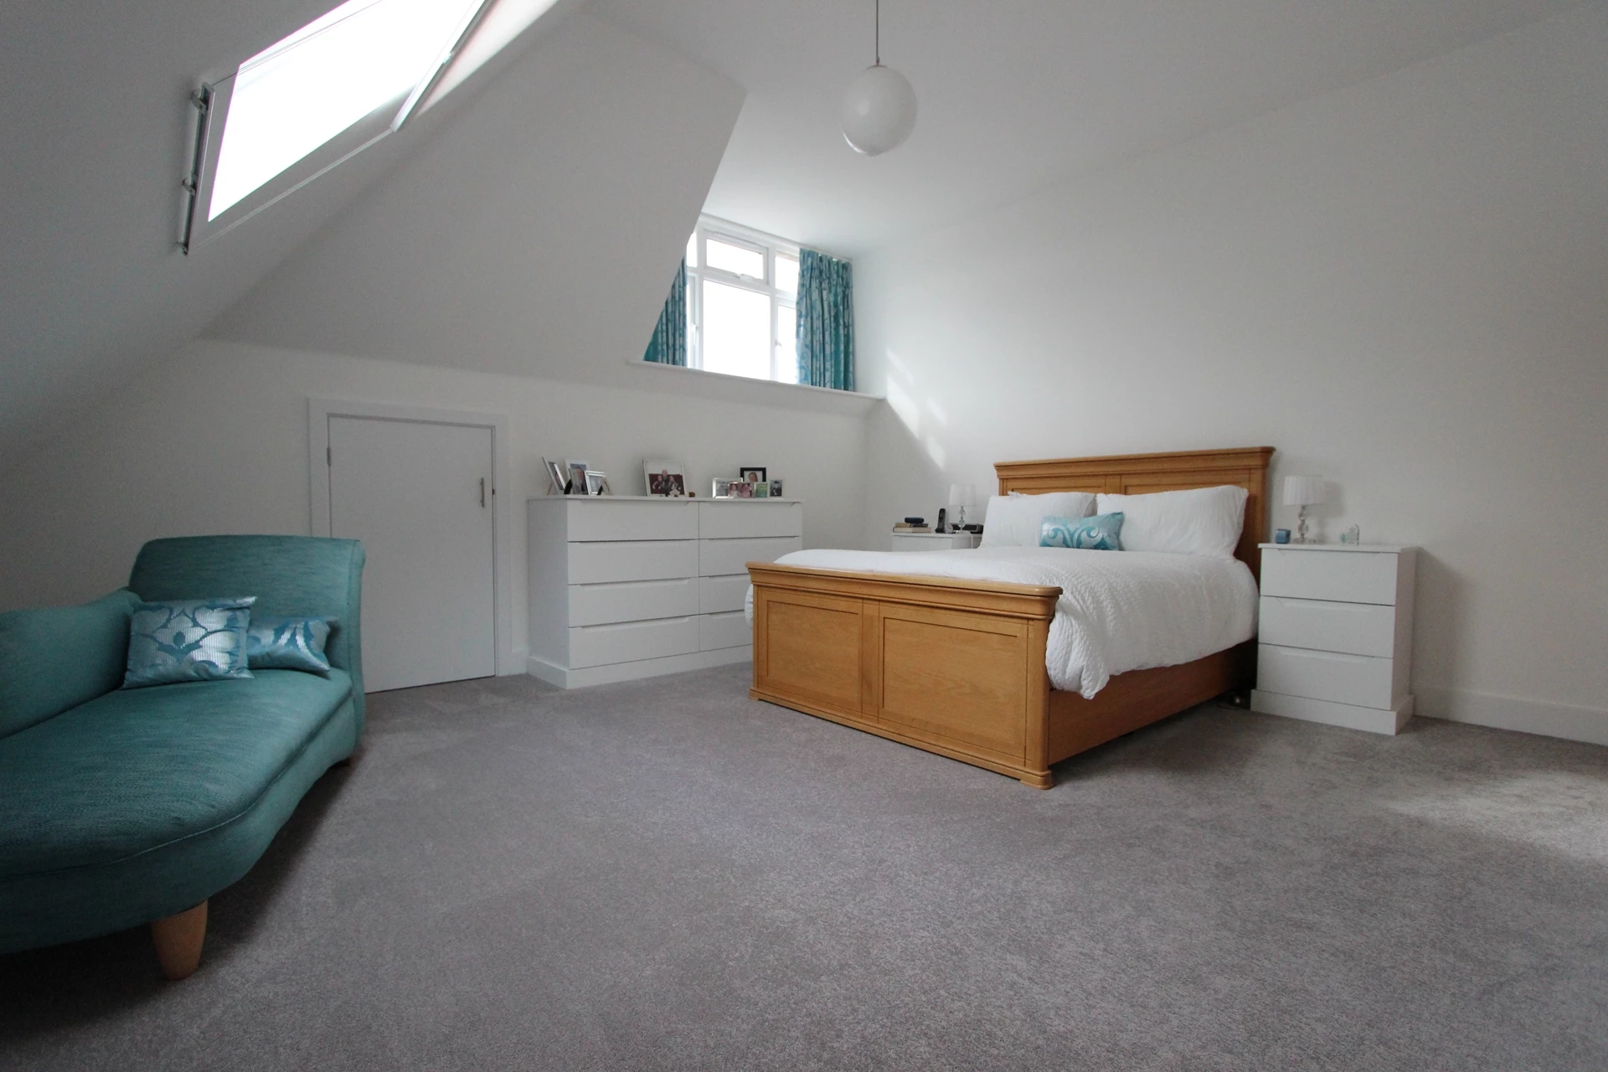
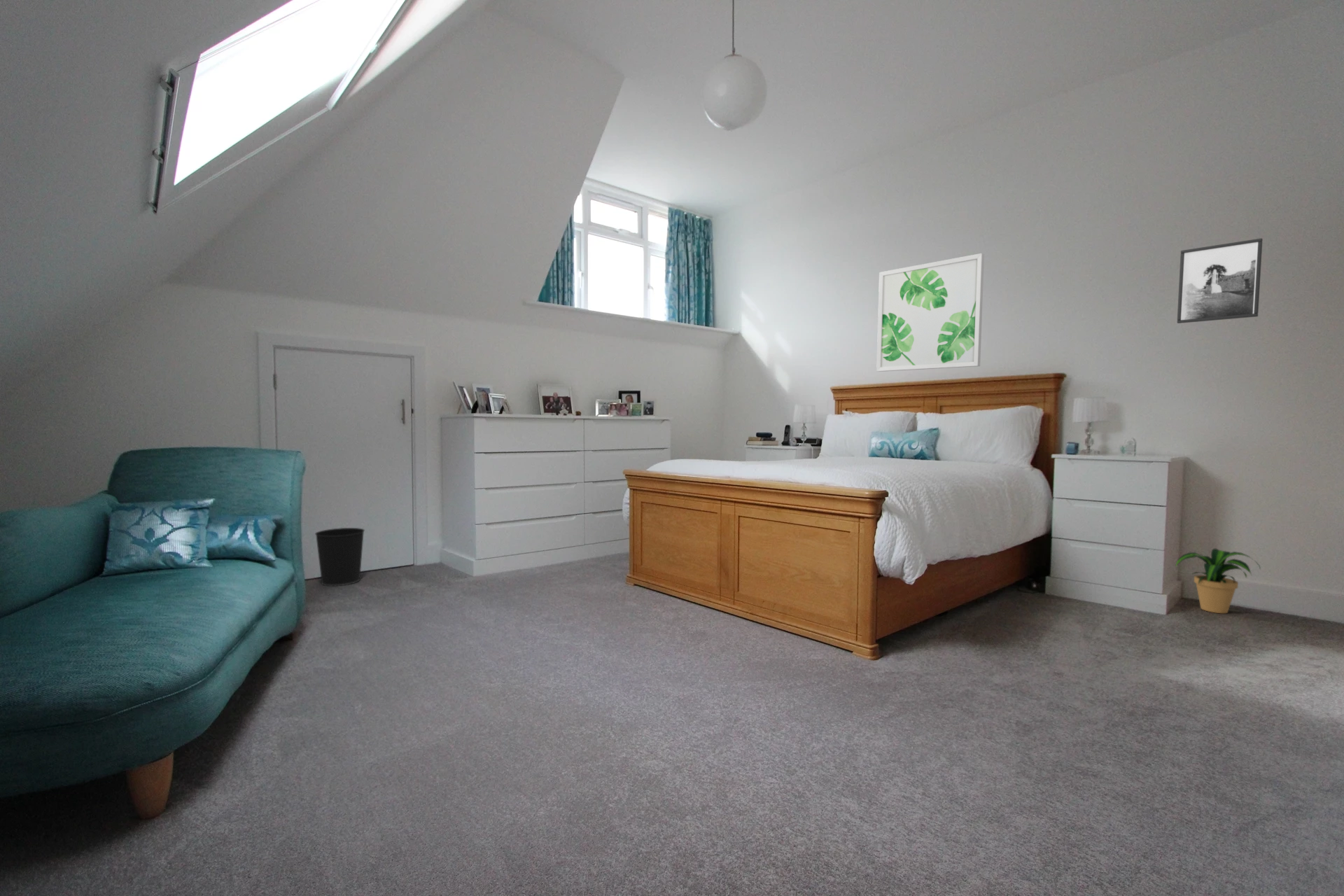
+ wastebasket [314,527,365,587]
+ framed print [1176,237,1264,324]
+ wall art [876,253,985,372]
+ potted plant [1175,548,1261,614]
